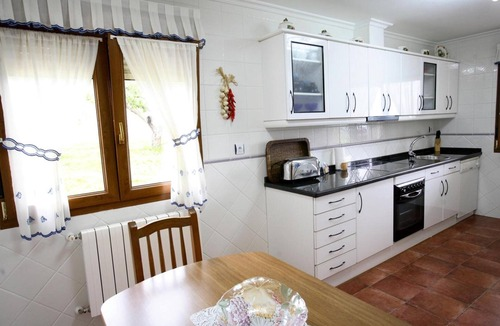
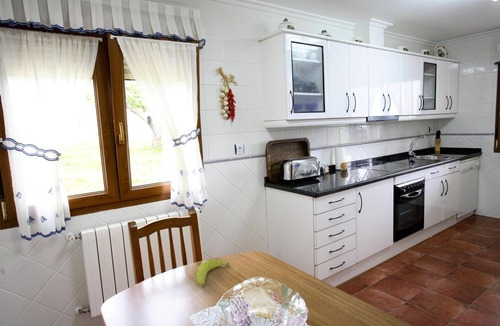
+ fruit [195,259,230,287]
